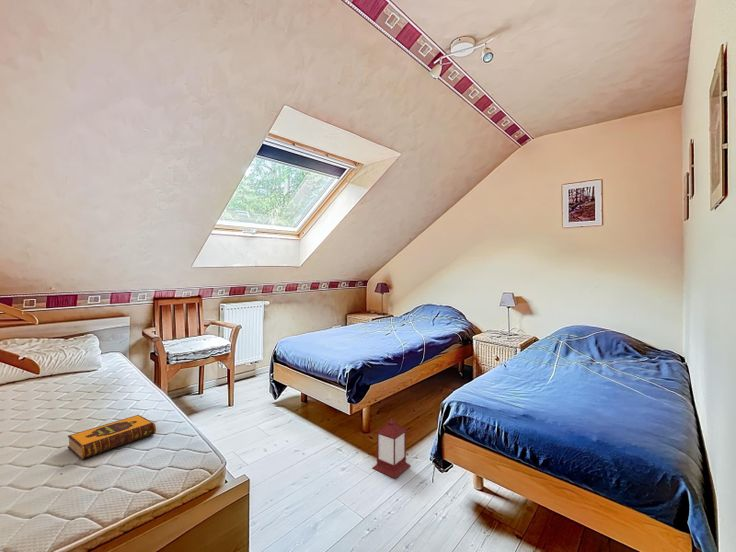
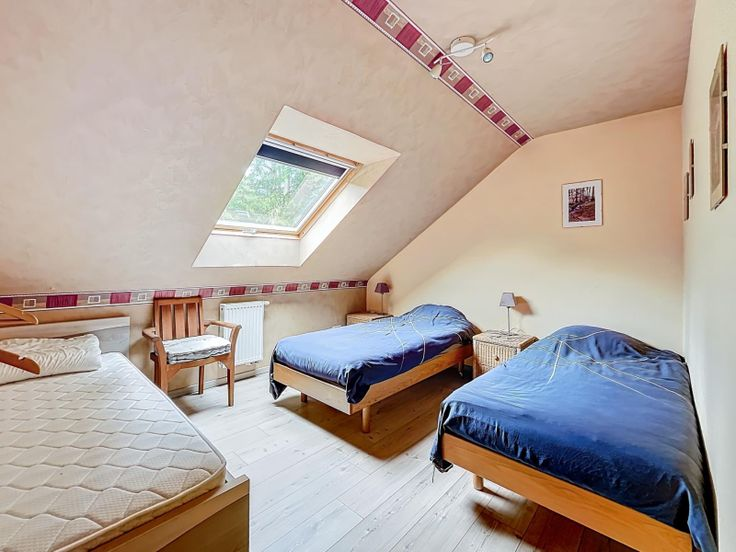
- hardback book [66,414,157,461]
- lantern [371,410,411,479]
